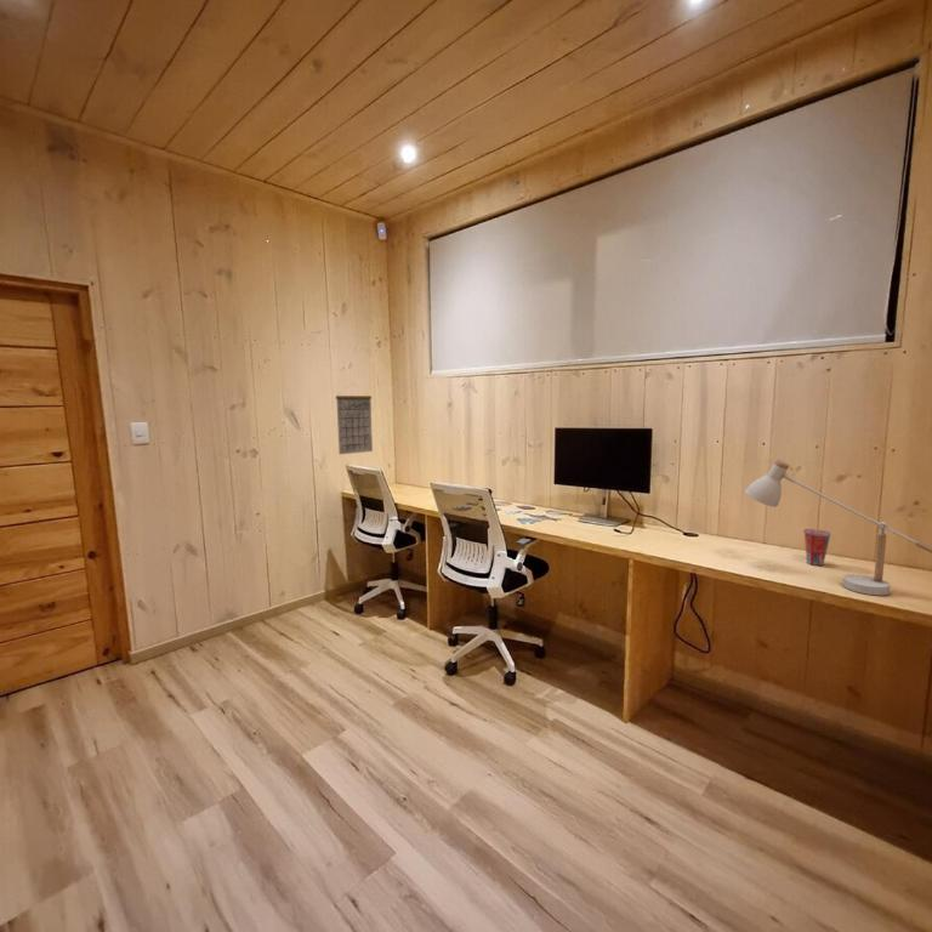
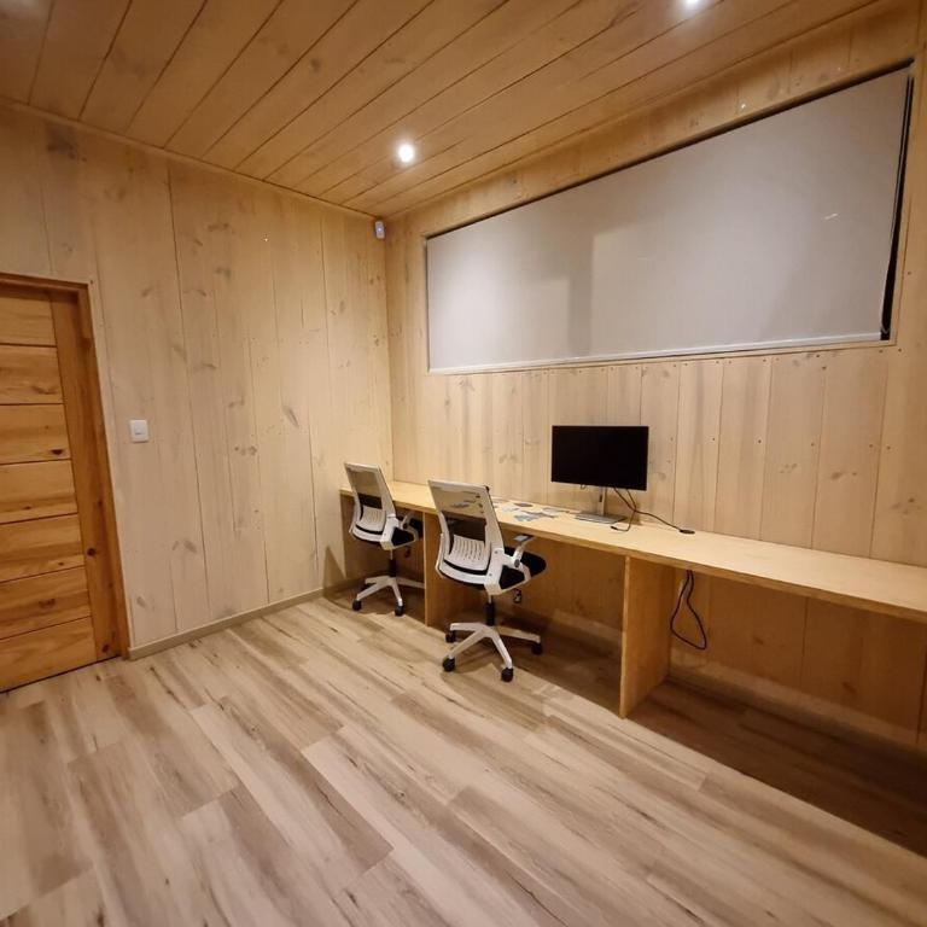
- desk lamp [744,458,932,596]
- calendar [335,383,374,455]
- cup [802,528,832,567]
